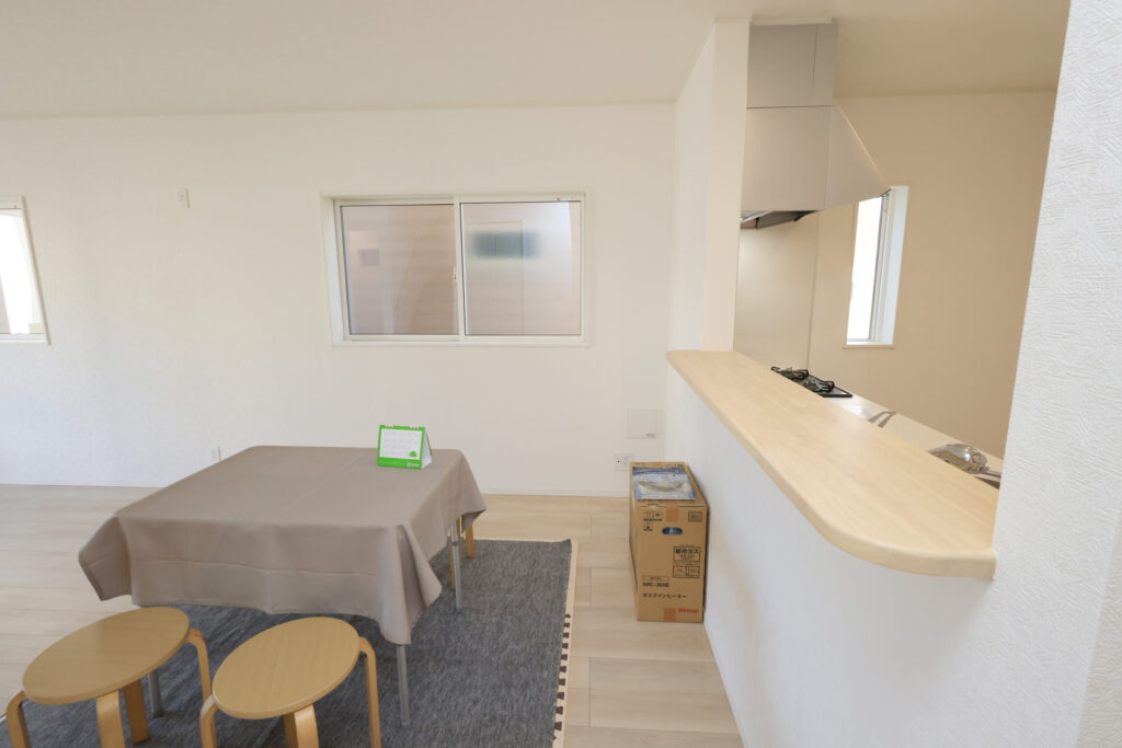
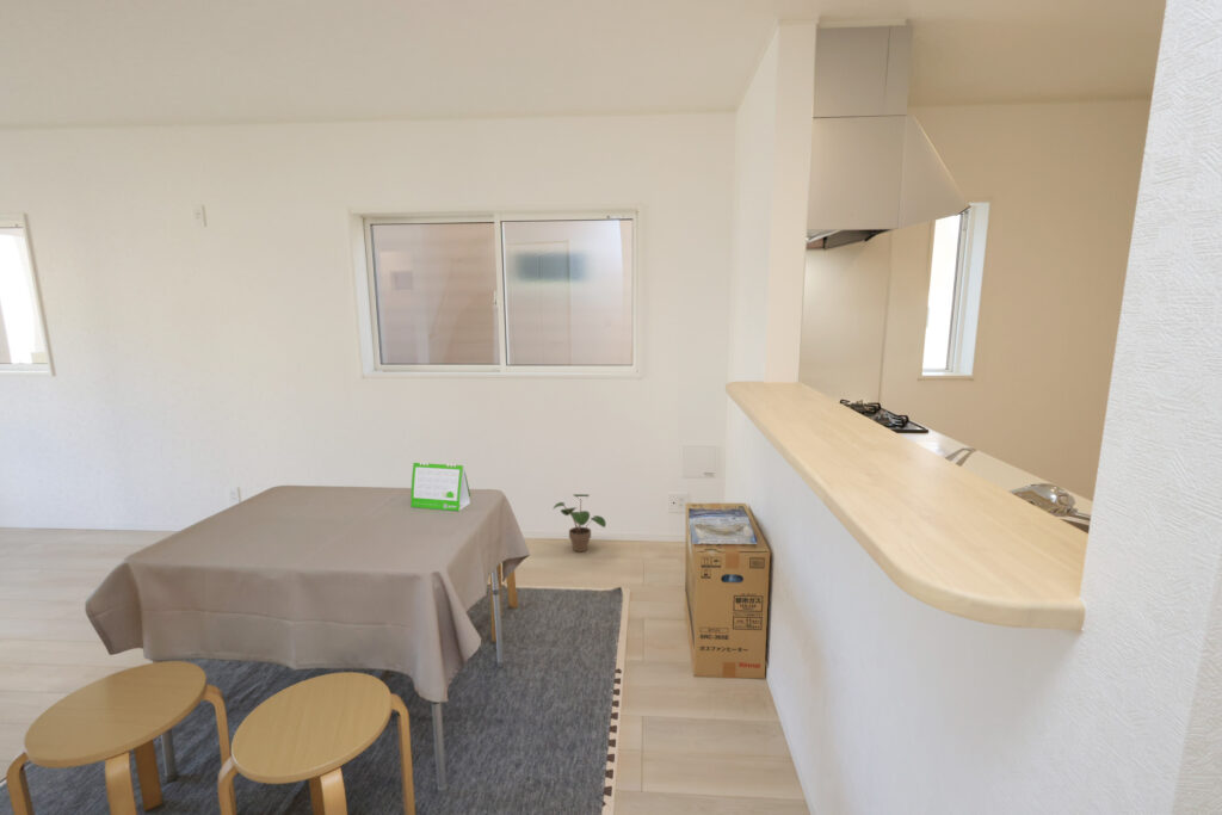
+ potted plant [551,493,607,554]
